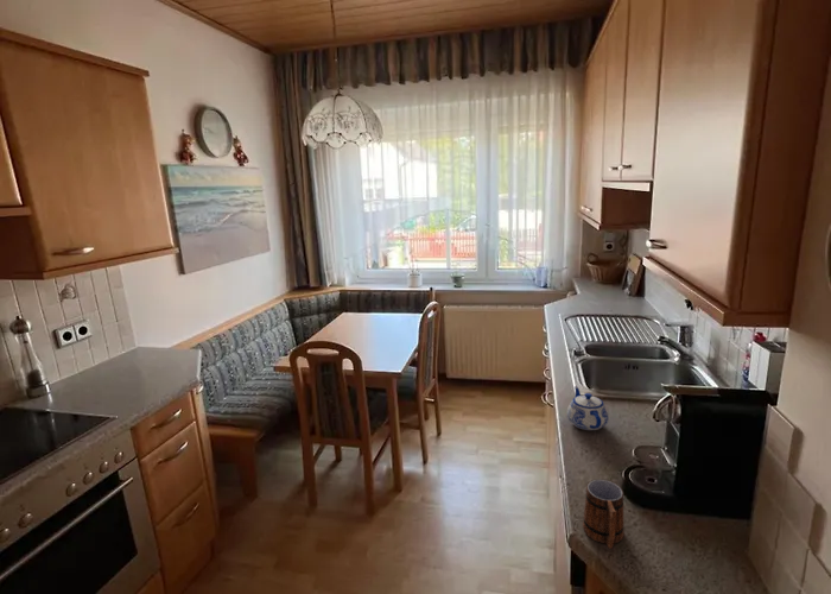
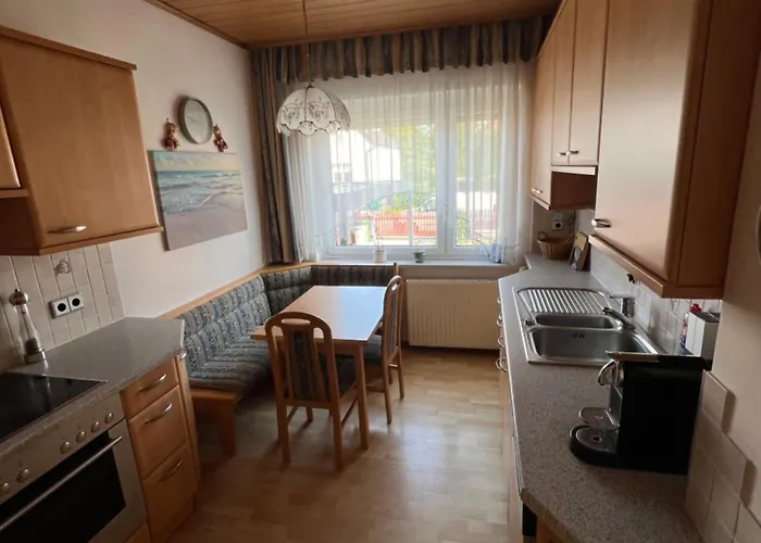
- teapot [566,385,610,431]
- mug [582,479,626,550]
